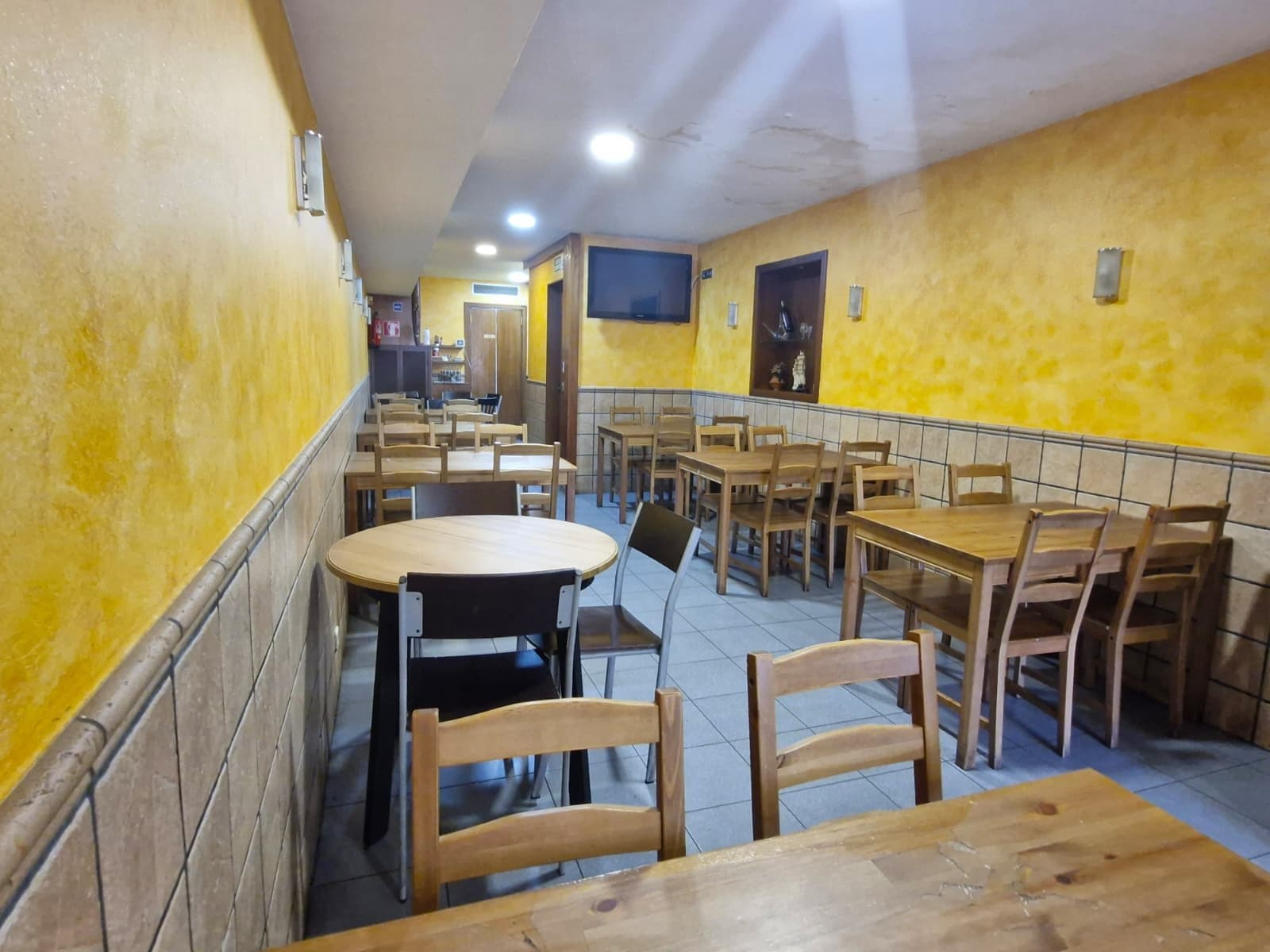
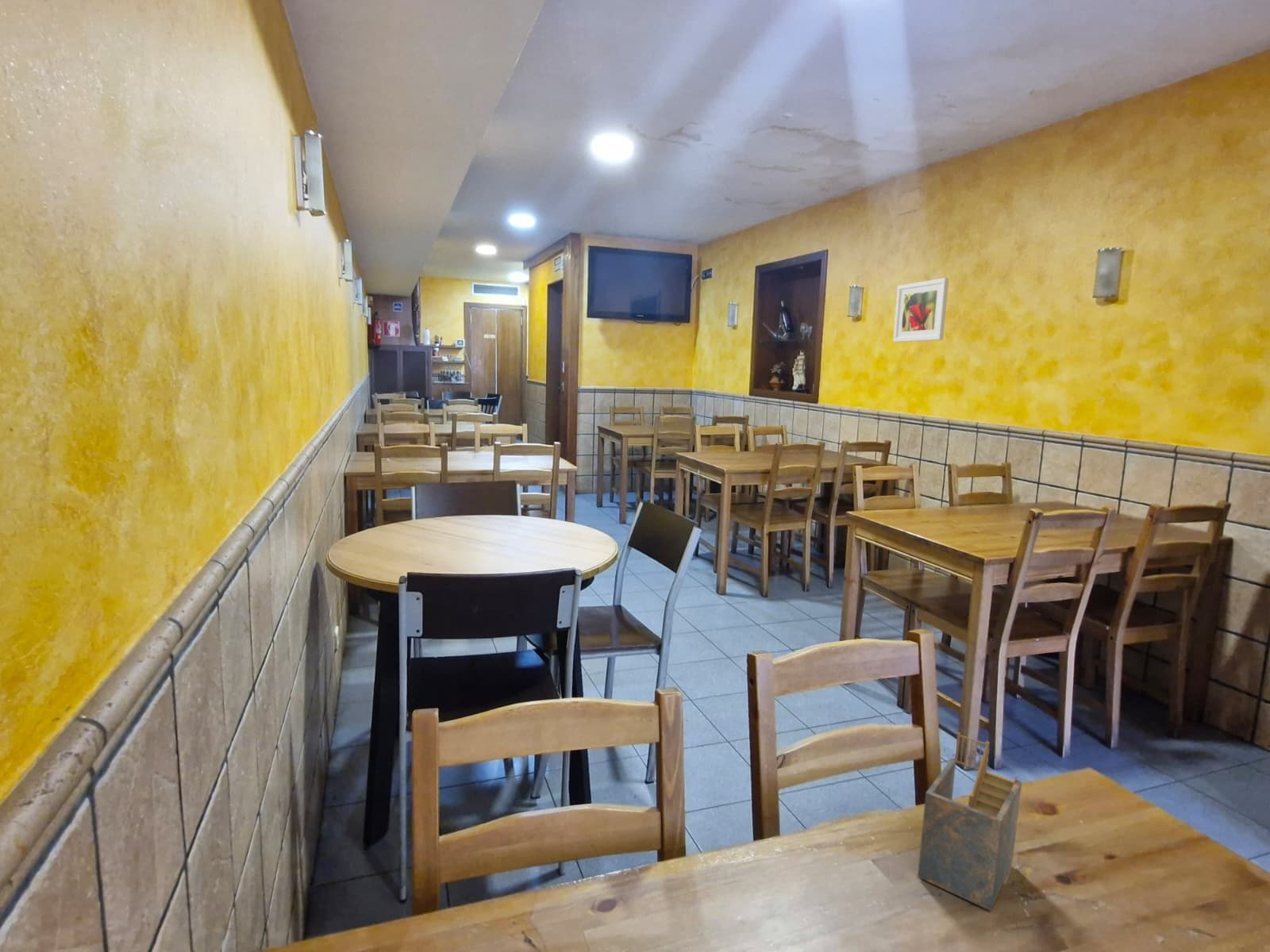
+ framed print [892,277,949,343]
+ napkin holder [917,731,1022,912]
